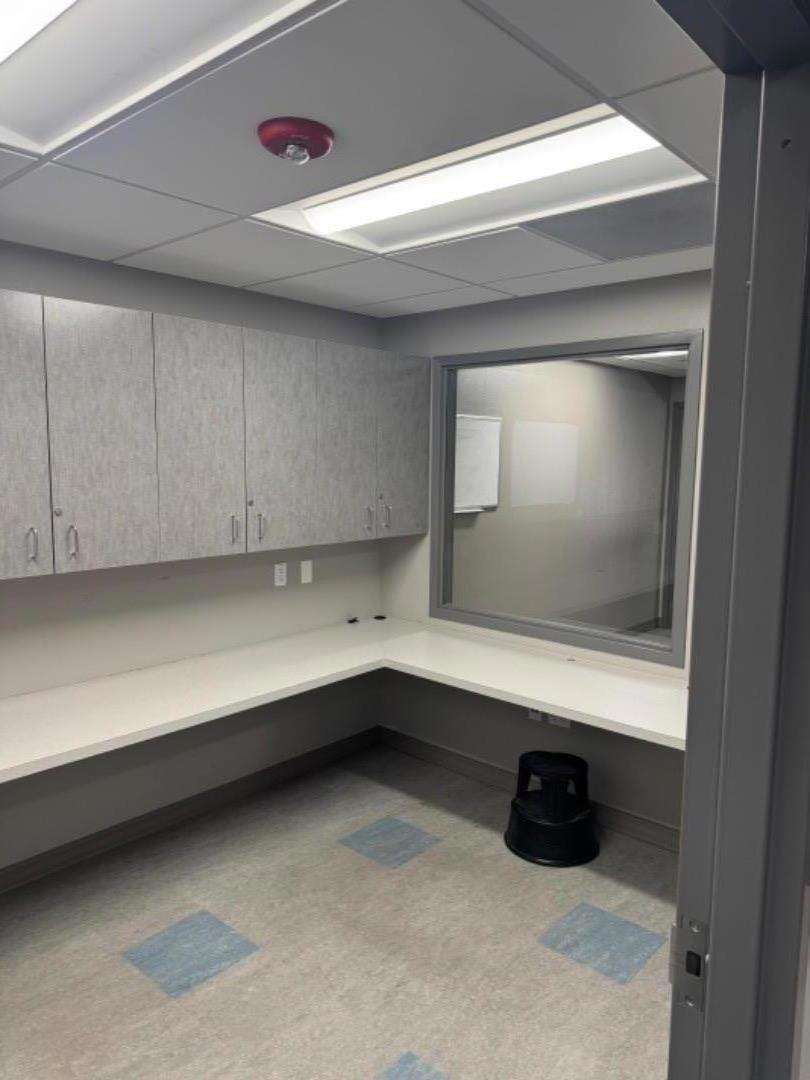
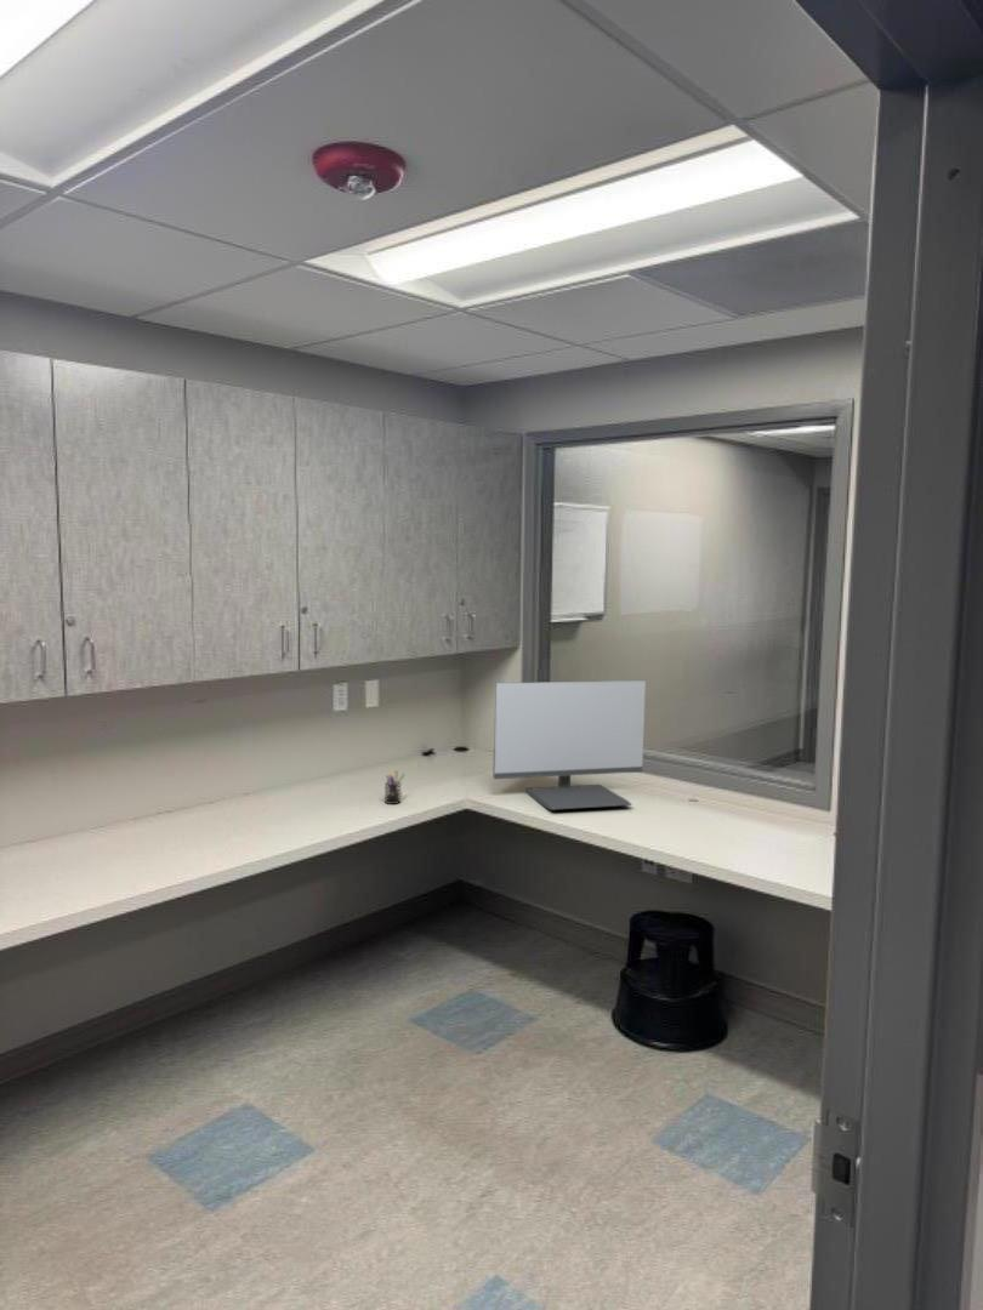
+ computer monitor [493,679,647,811]
+ pen holder [383,769,407,805]
